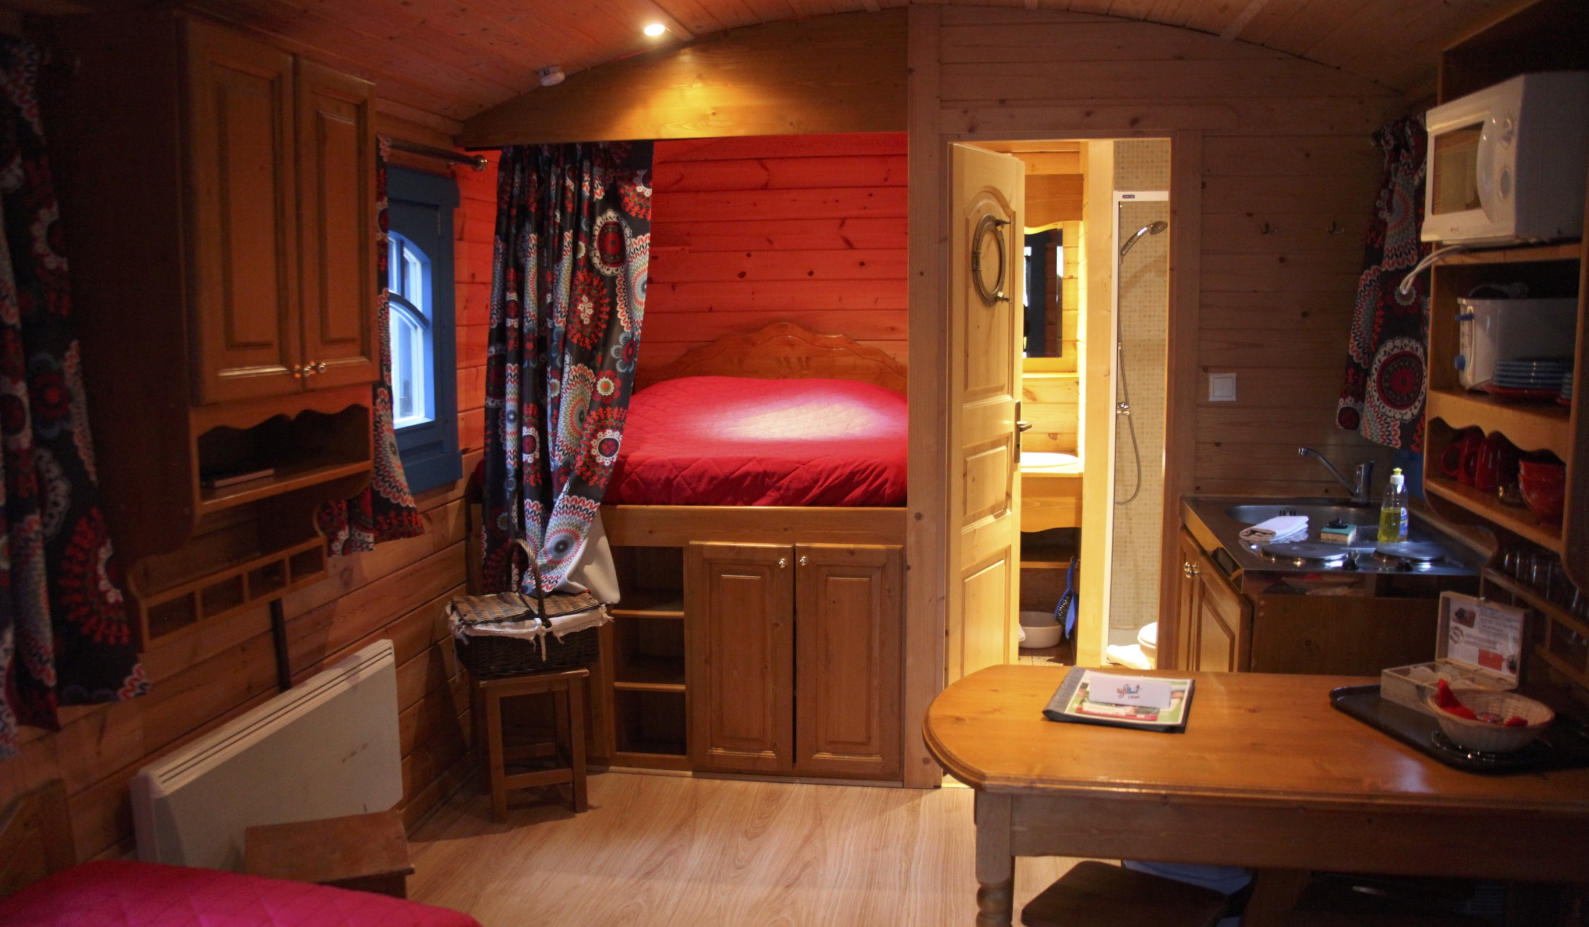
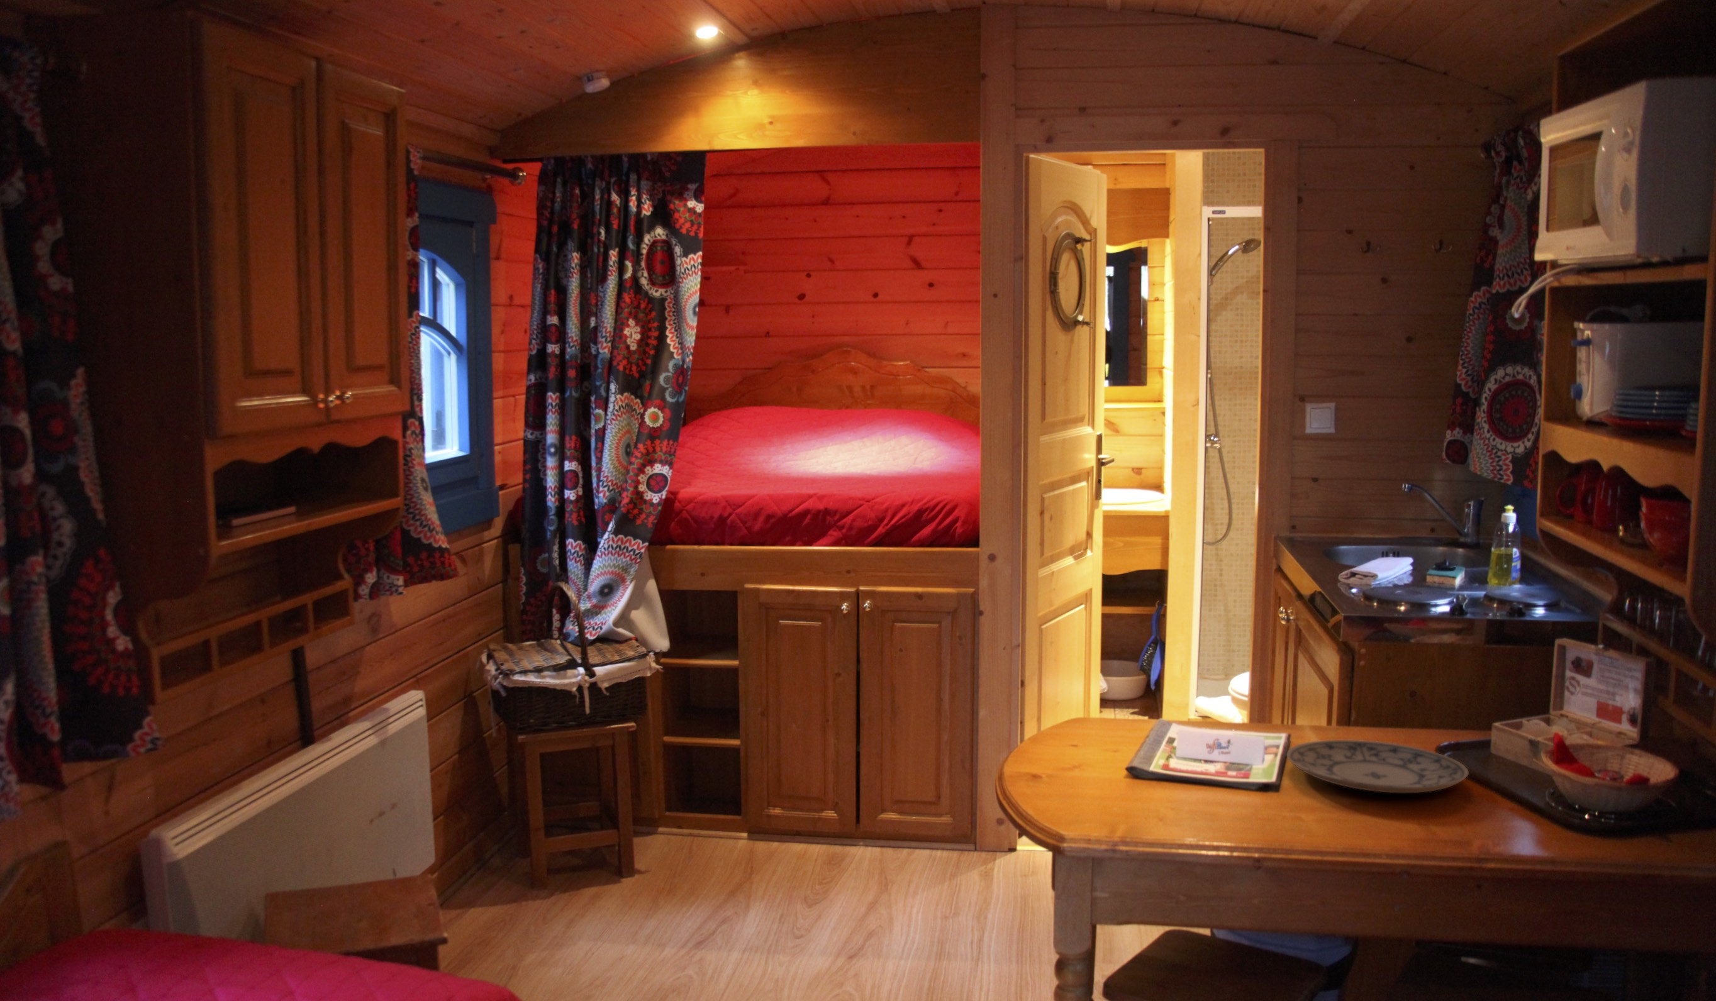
+ plate [1286,740,1469,794]
